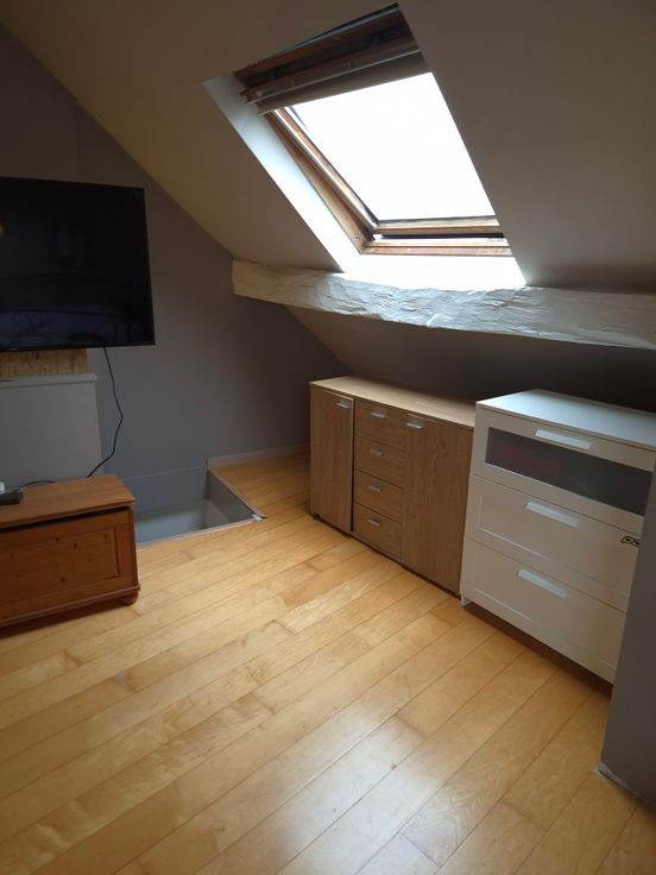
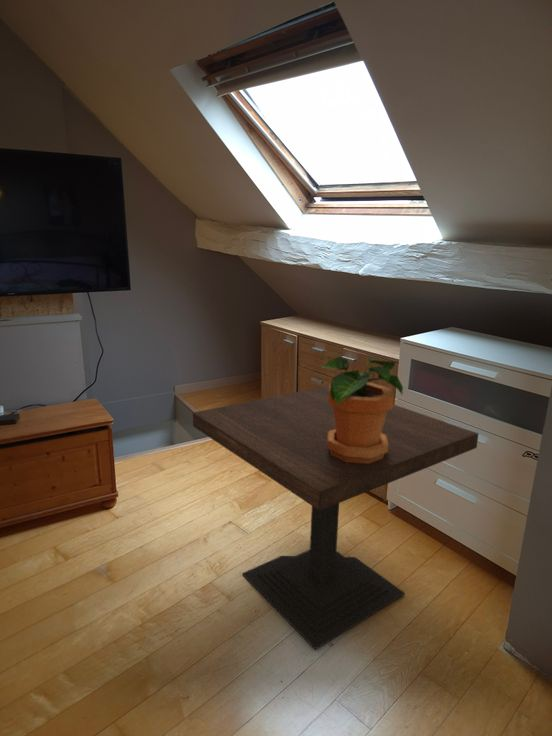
+ potted plant [318,356,404,463]
+ side table [192,385,480,651]
